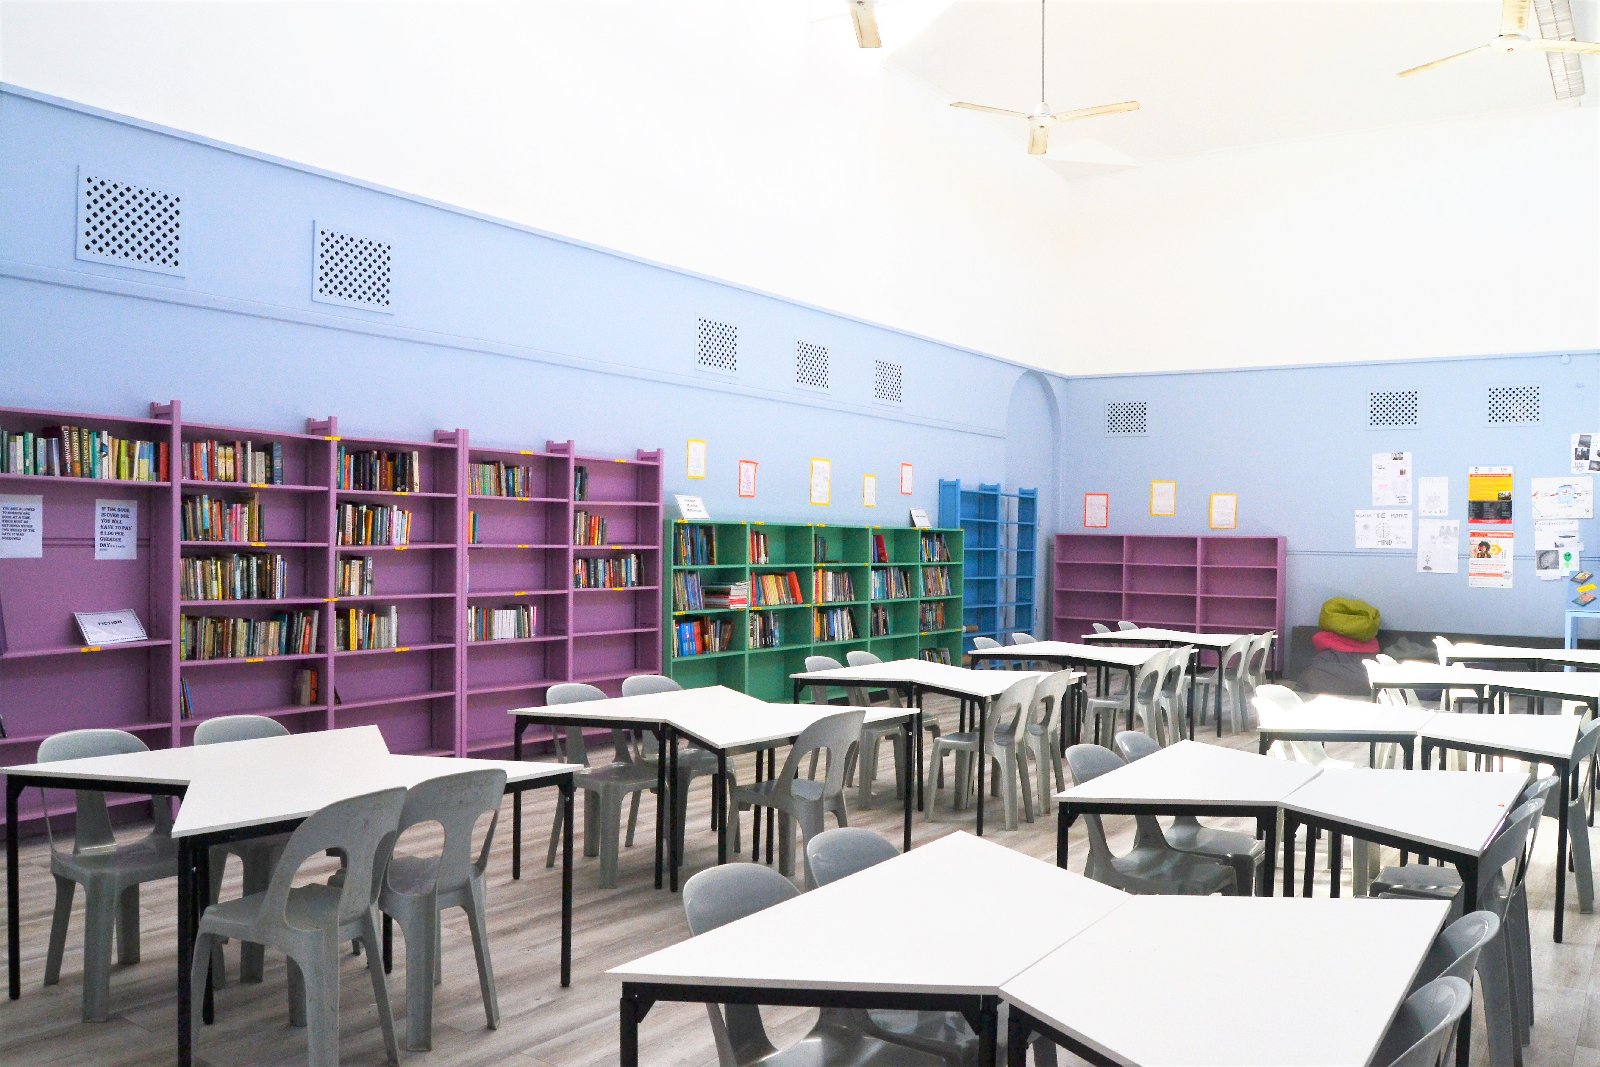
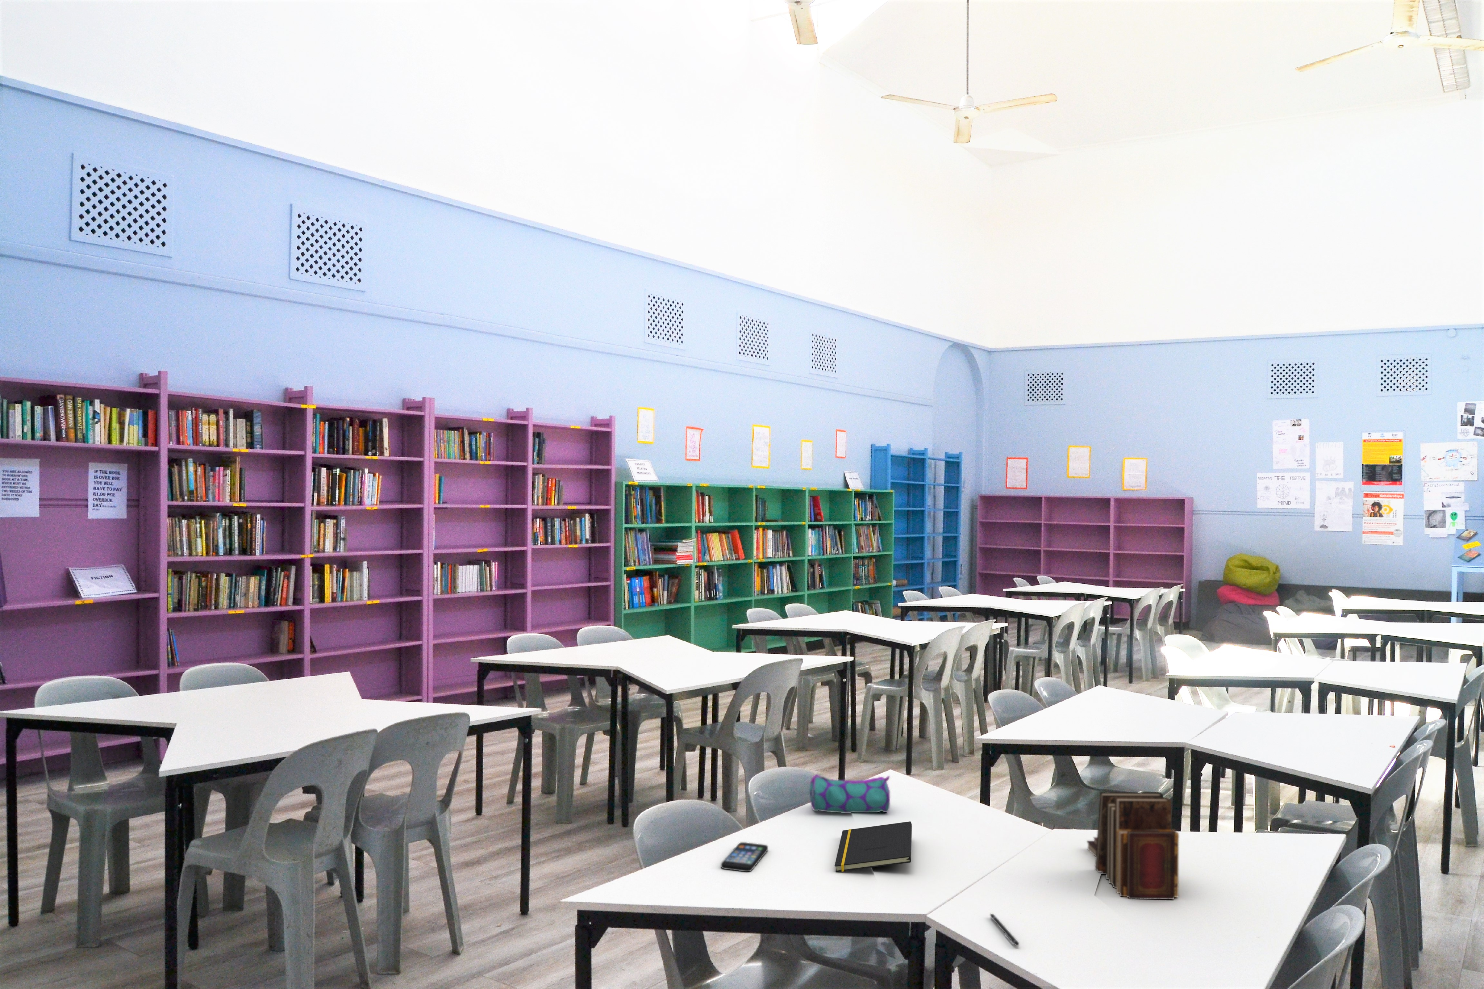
+ pen [989,913,1019,946]
+ smartphone [721,842,768,872]
+ notepad [835,821,912,872]
+ book [1086,791,1179,900]
+ pencil case [809,774,891,813]
